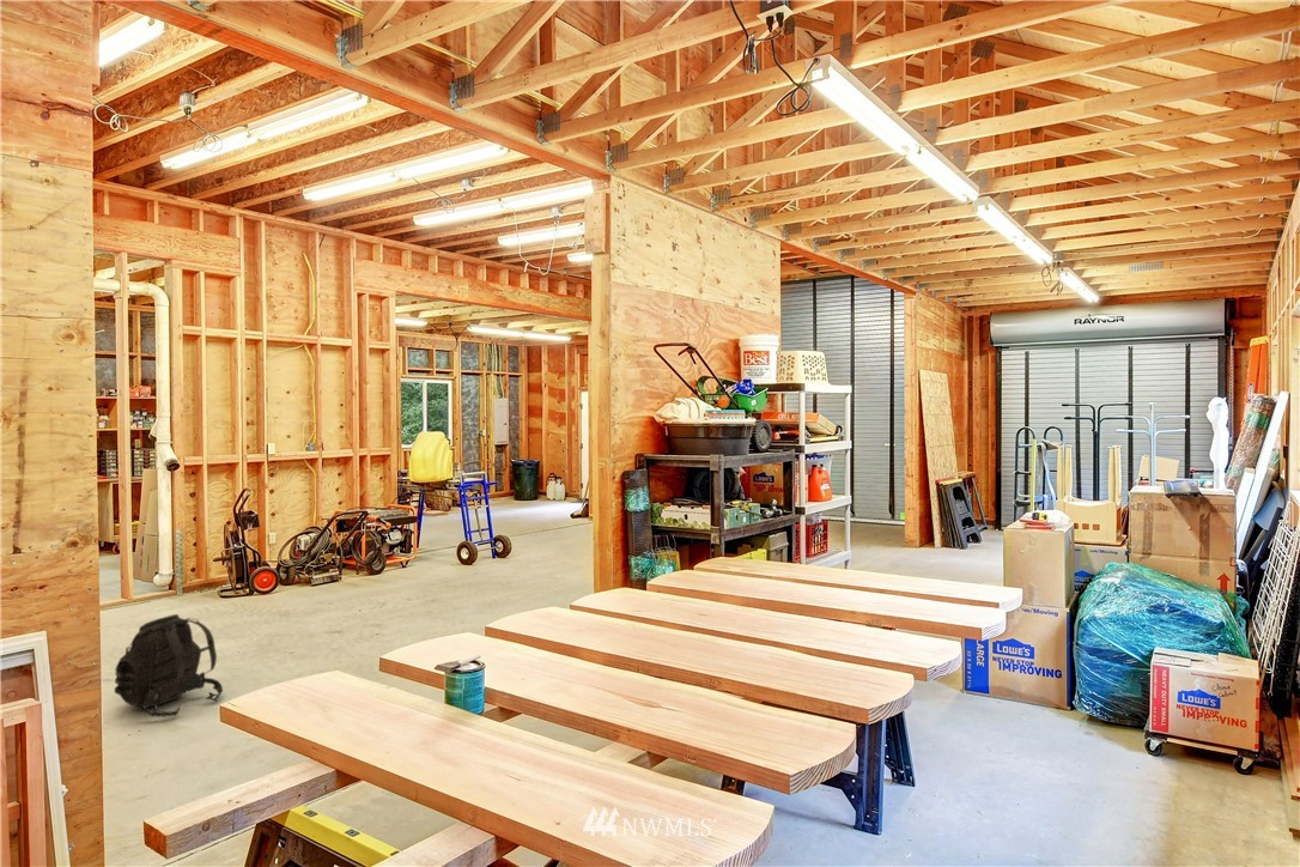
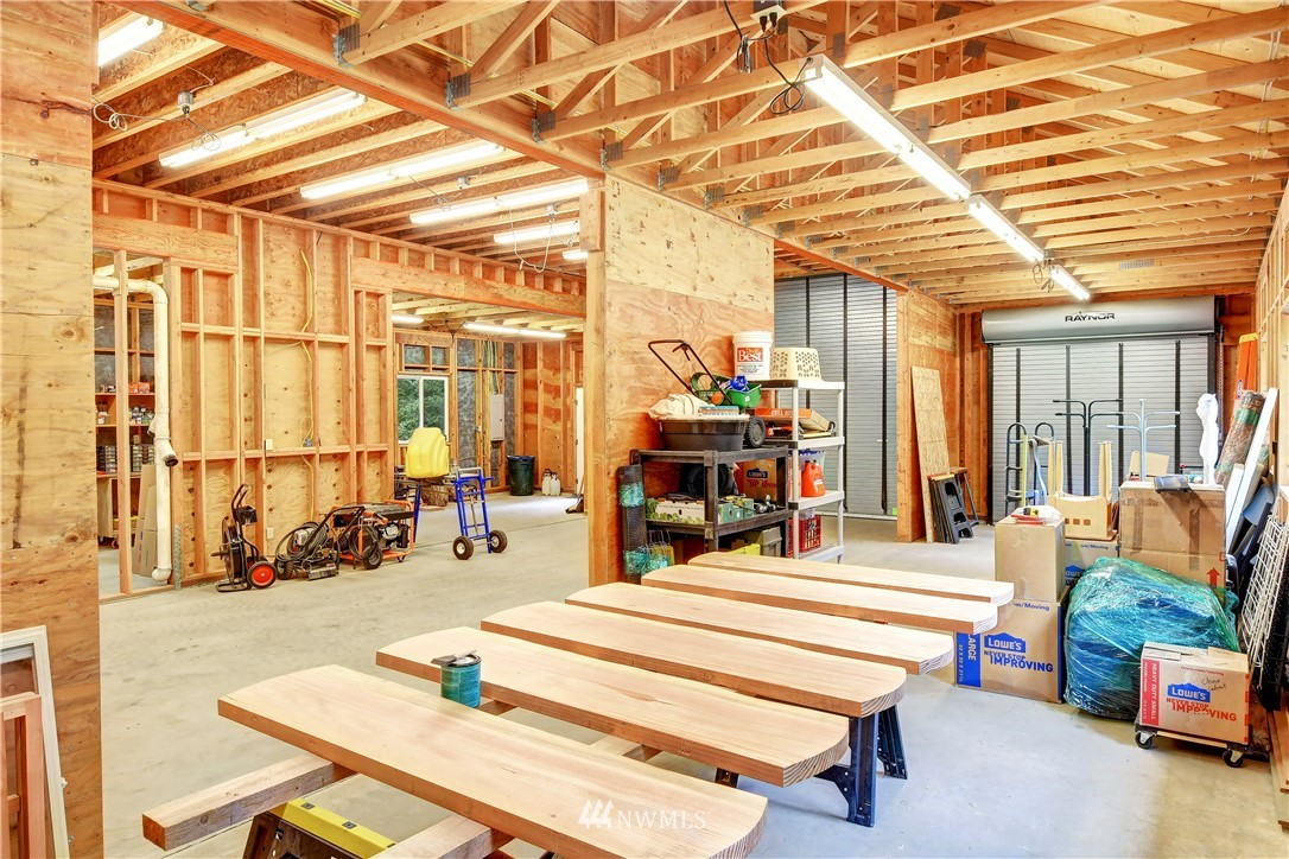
- backpack [114,613,224,719]
